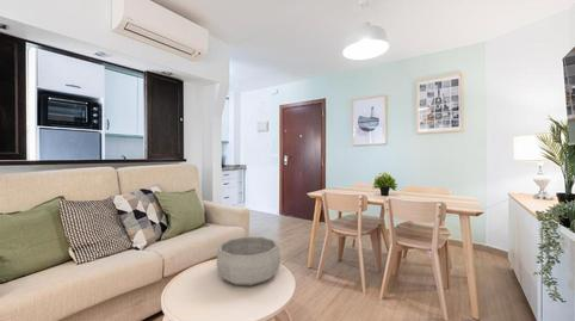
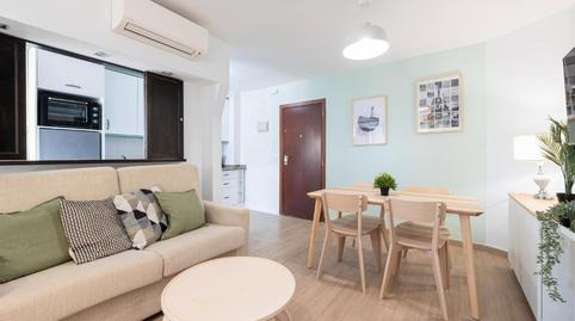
- decorative bowl [216,235,282,286]
